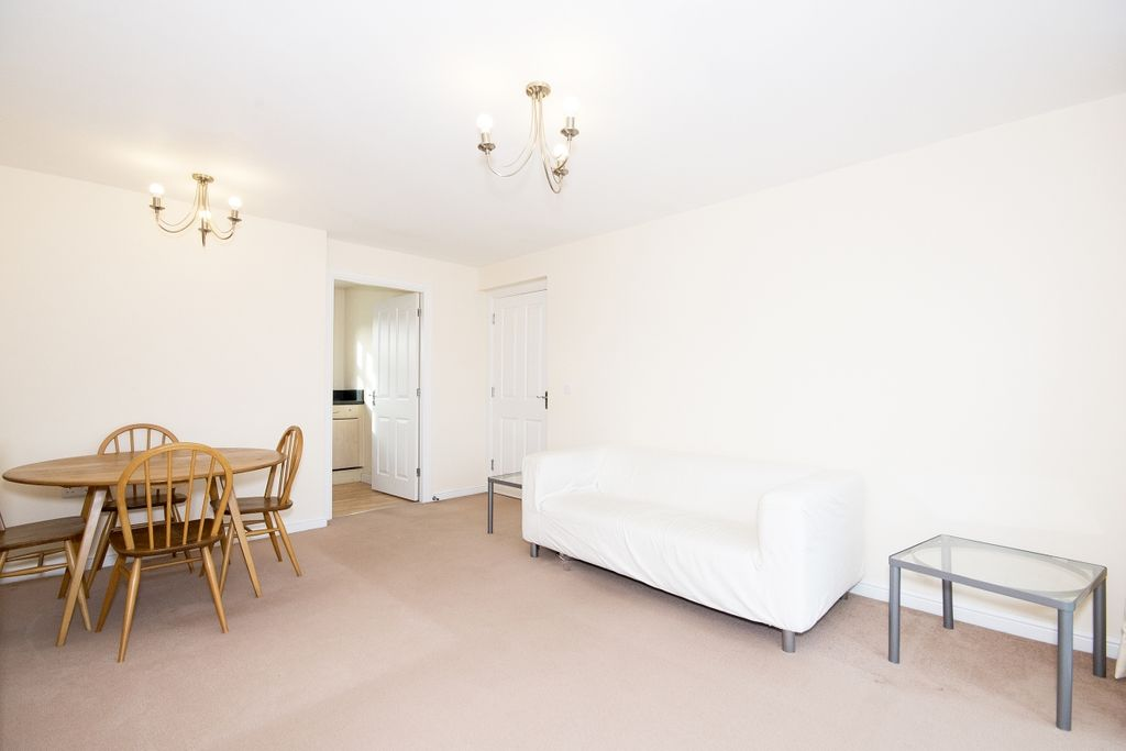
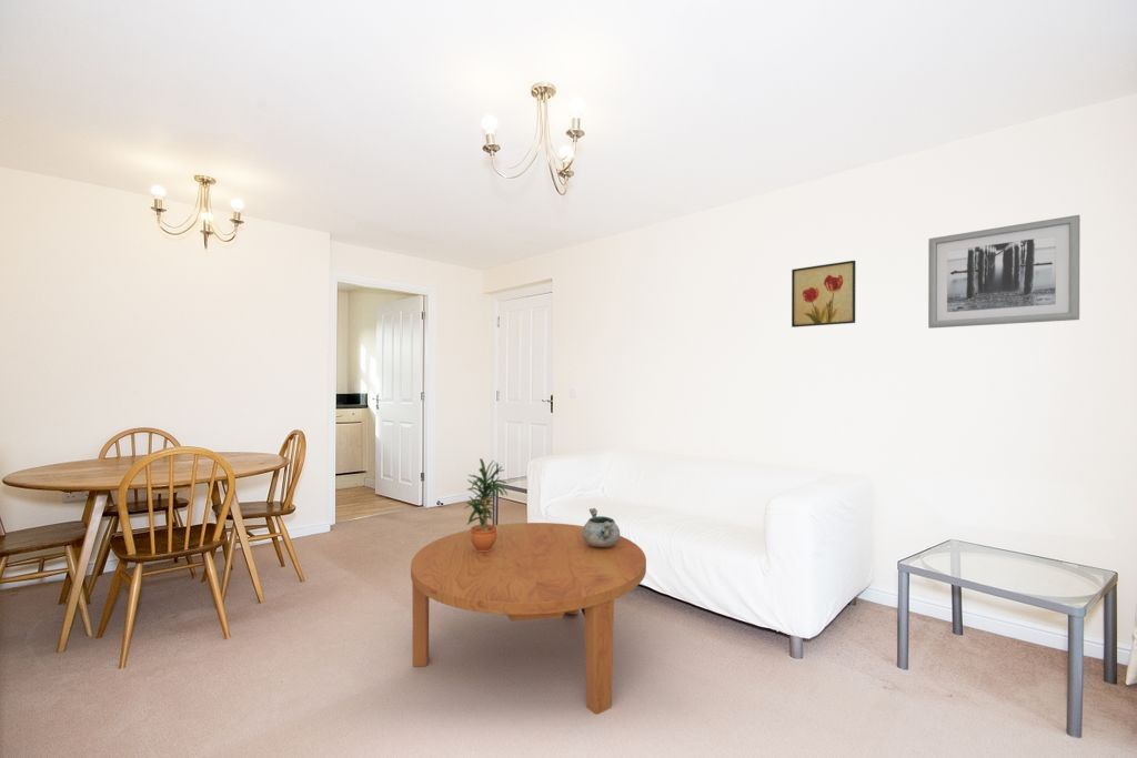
+ potted plant [464,457,509,552]
+ wall art [927,214,1081,330]
+ decorative bowl [582,507,621,547]
+ wall art [791,260,857,329]
+ coffee table [410,522,647,716]
